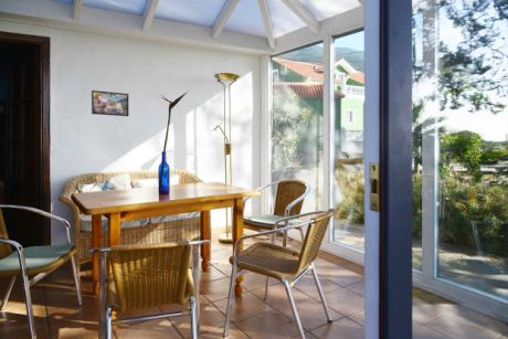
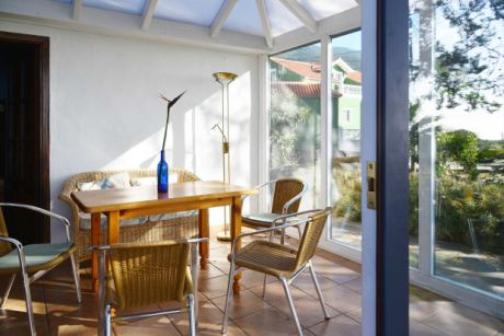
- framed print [91,89,130,117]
